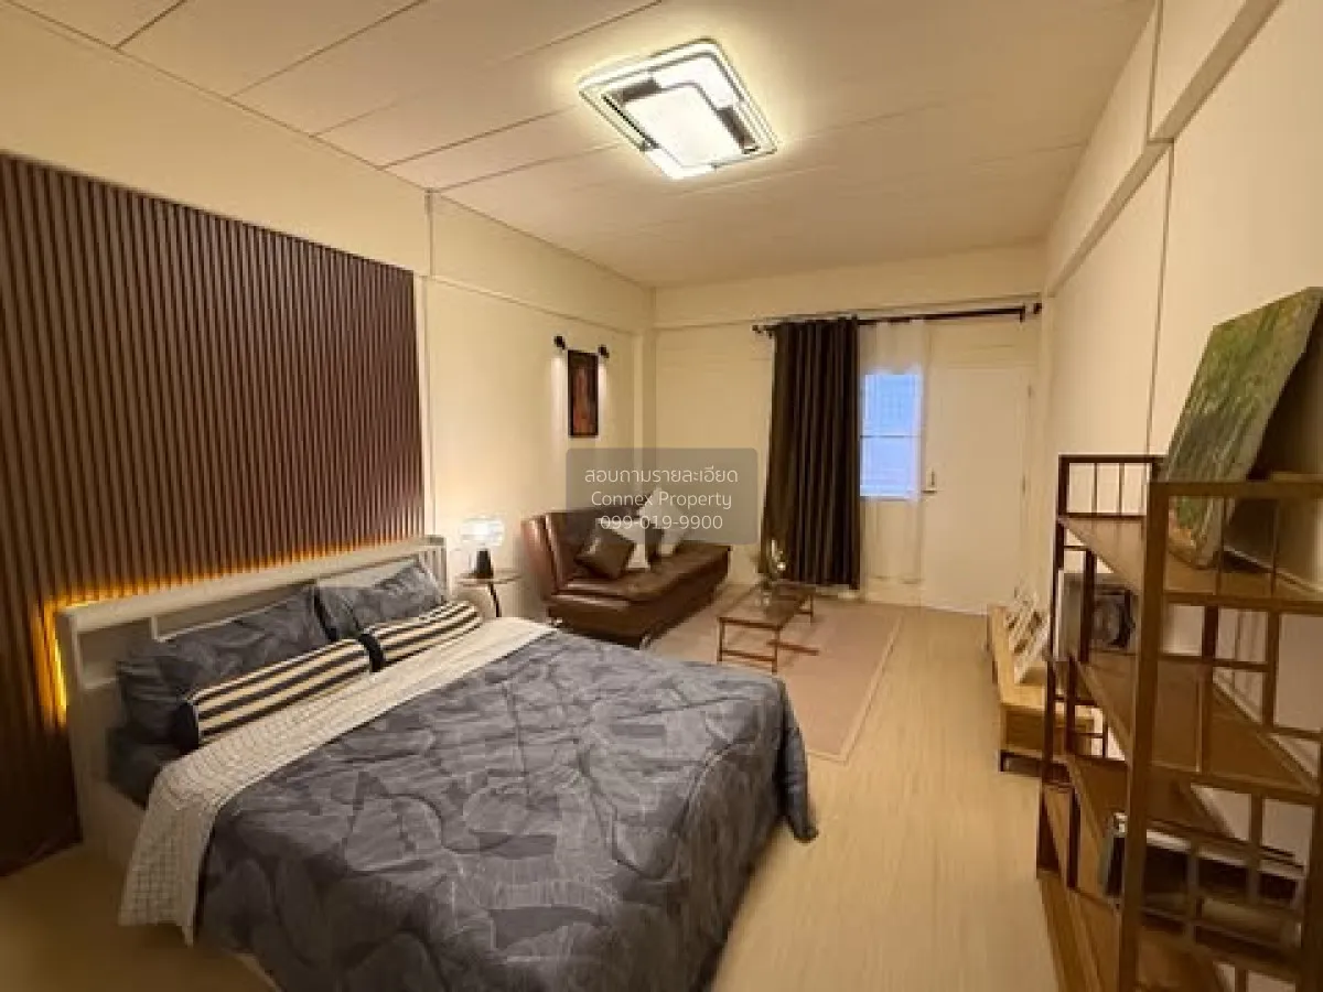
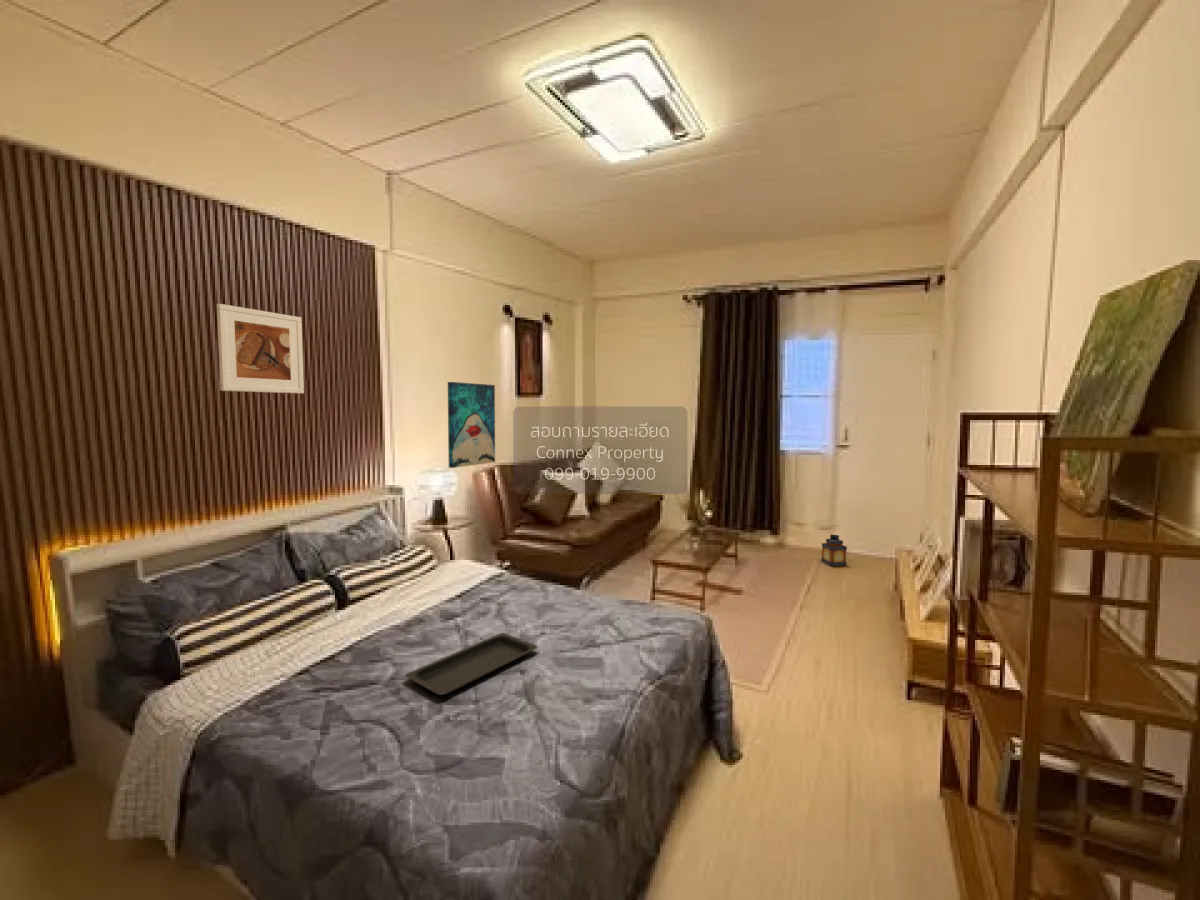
+ wall art [447,381,496,469]
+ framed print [216,303,305,394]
+ serving tray [404,632,539,696]
+ lantern [820,533,848,567]
